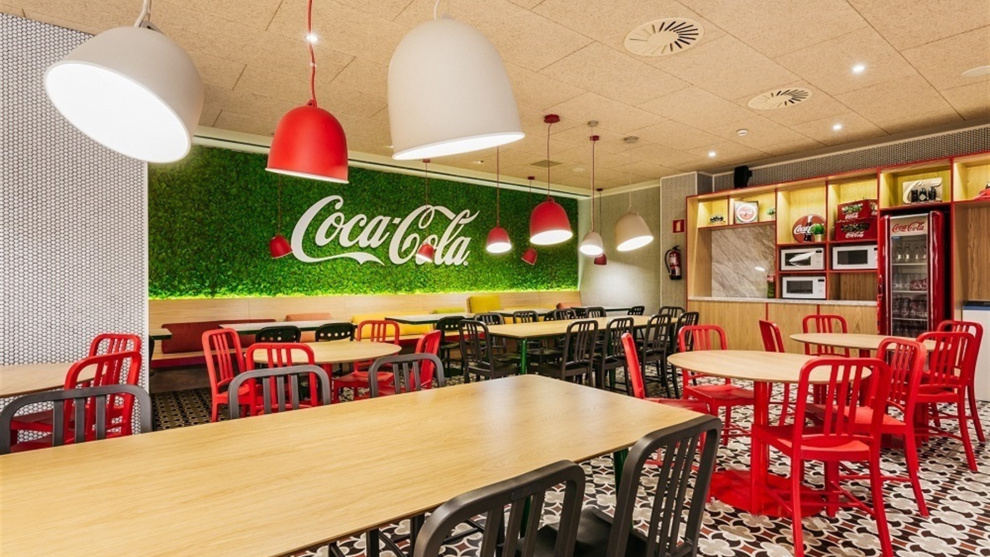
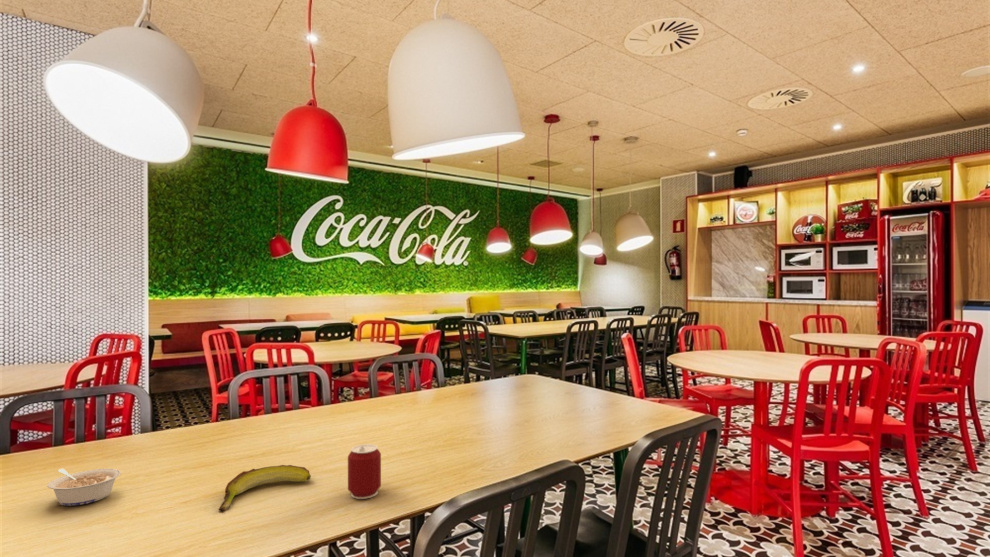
+ pop [347,443,382,500]
+ legume [46,468,122,507]
+ banana [218,464,312,512]
